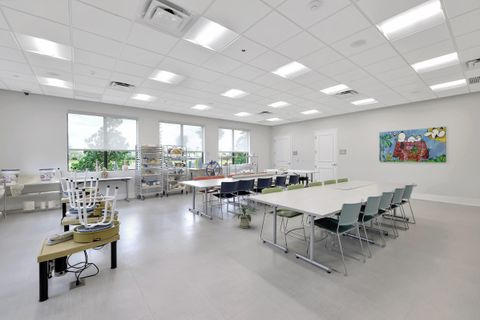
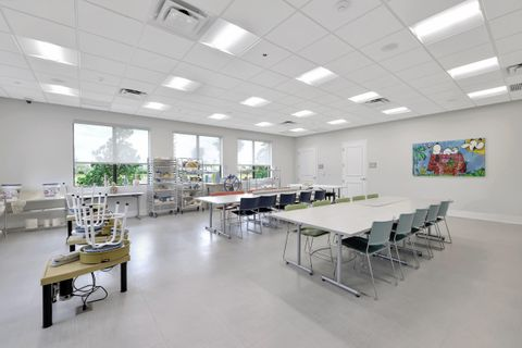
- house plant [232,202,257,229]
